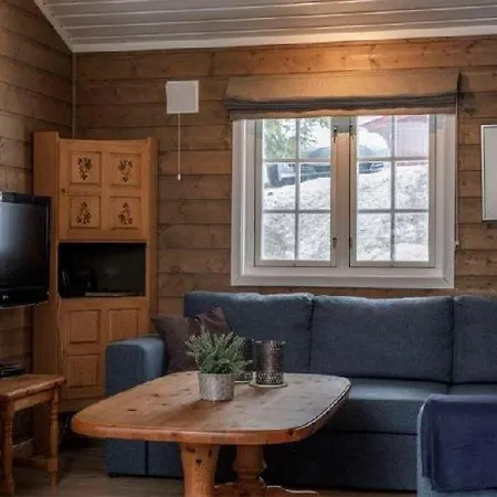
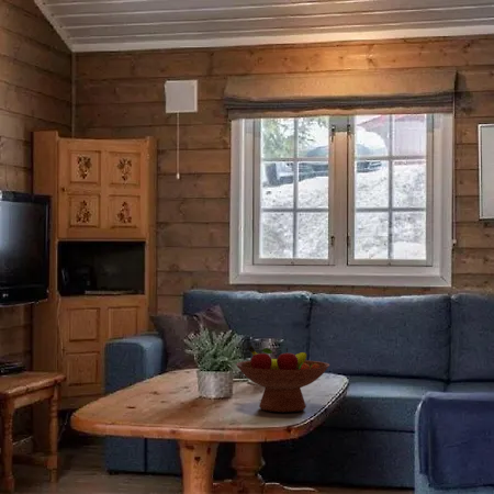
+ fruit bowl [235,345,330,413]
